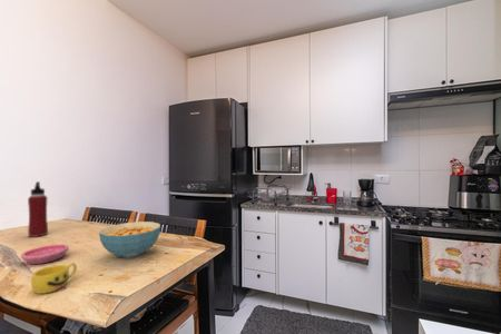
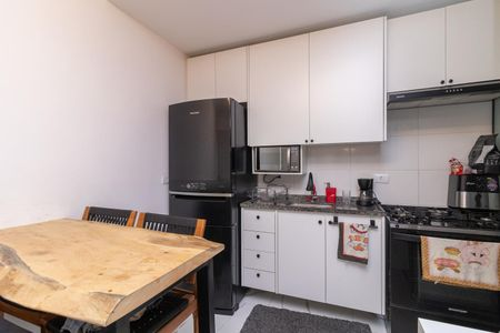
- cereal bowl [98,220,161,259]
- water bottle [27,180,49,238]
- saucer [20,244,70,265]
- cup [30,262,78,295]
